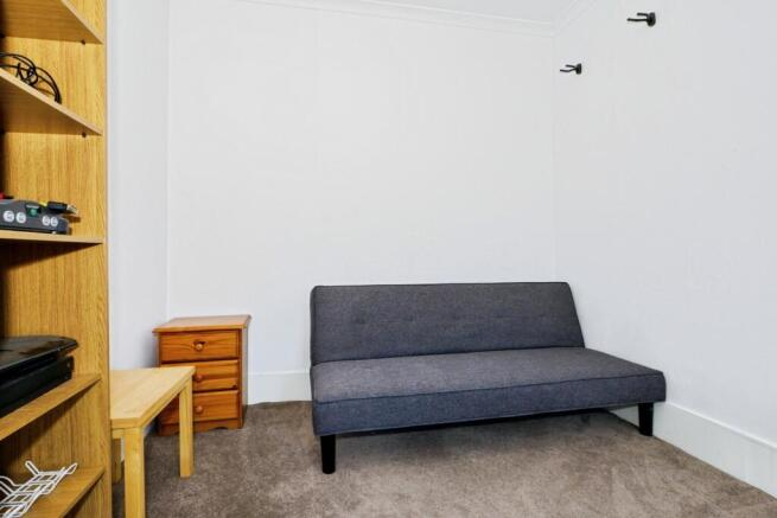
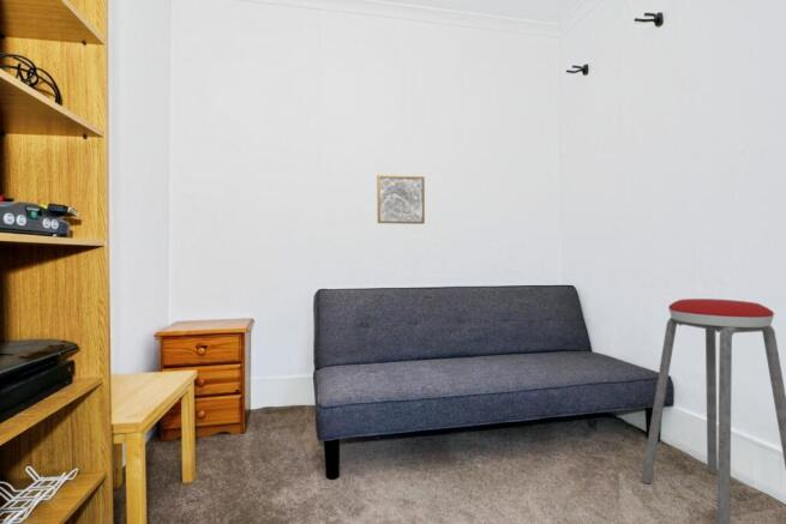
+ wall art [376,174,426,225]
+ music stool [641,297,786,524]
